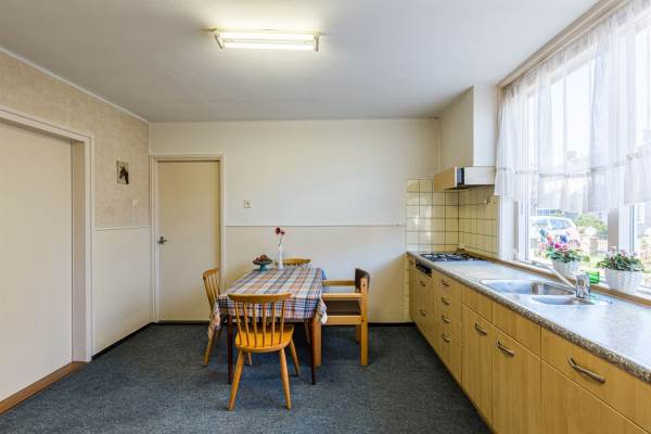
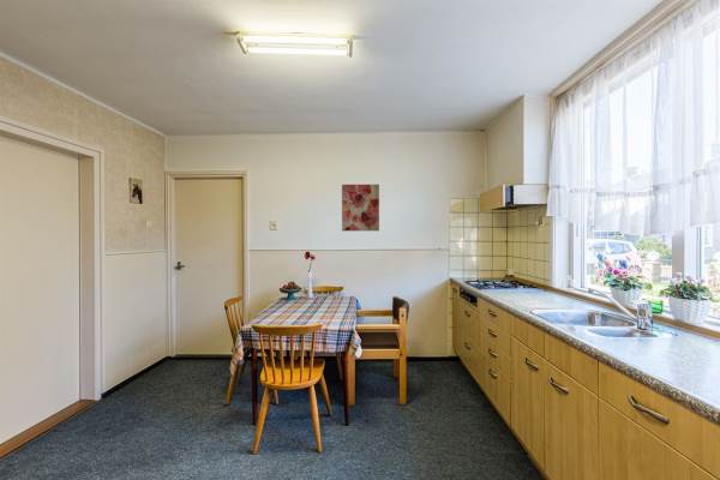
+ wall art [341,184,380,232]
